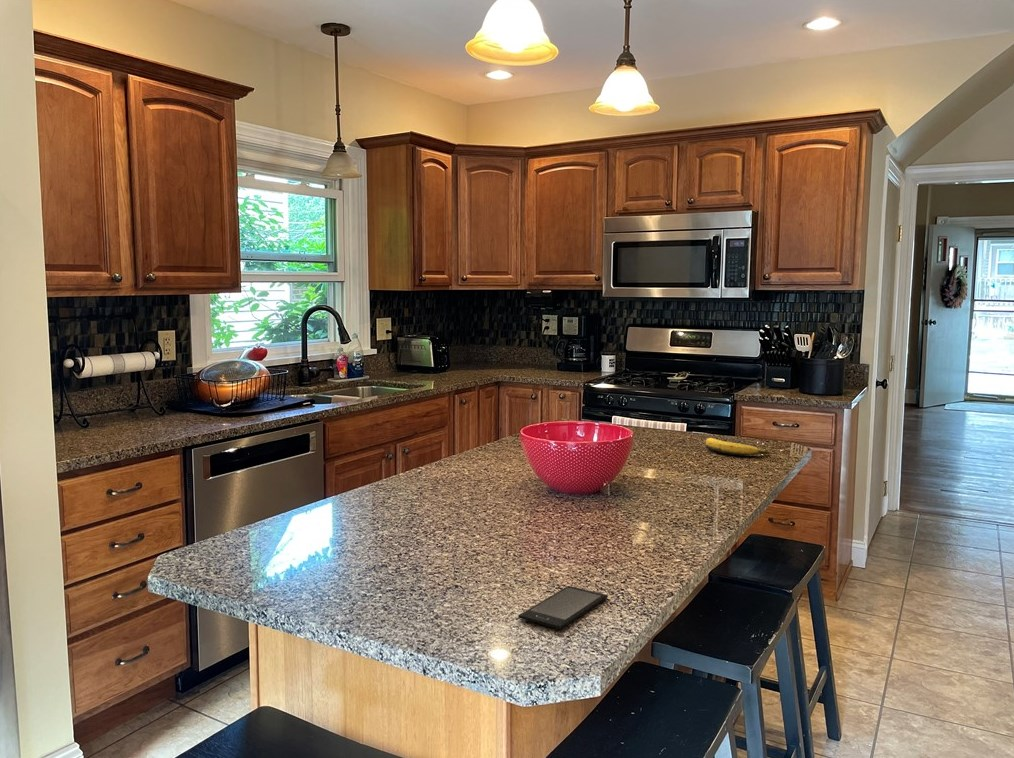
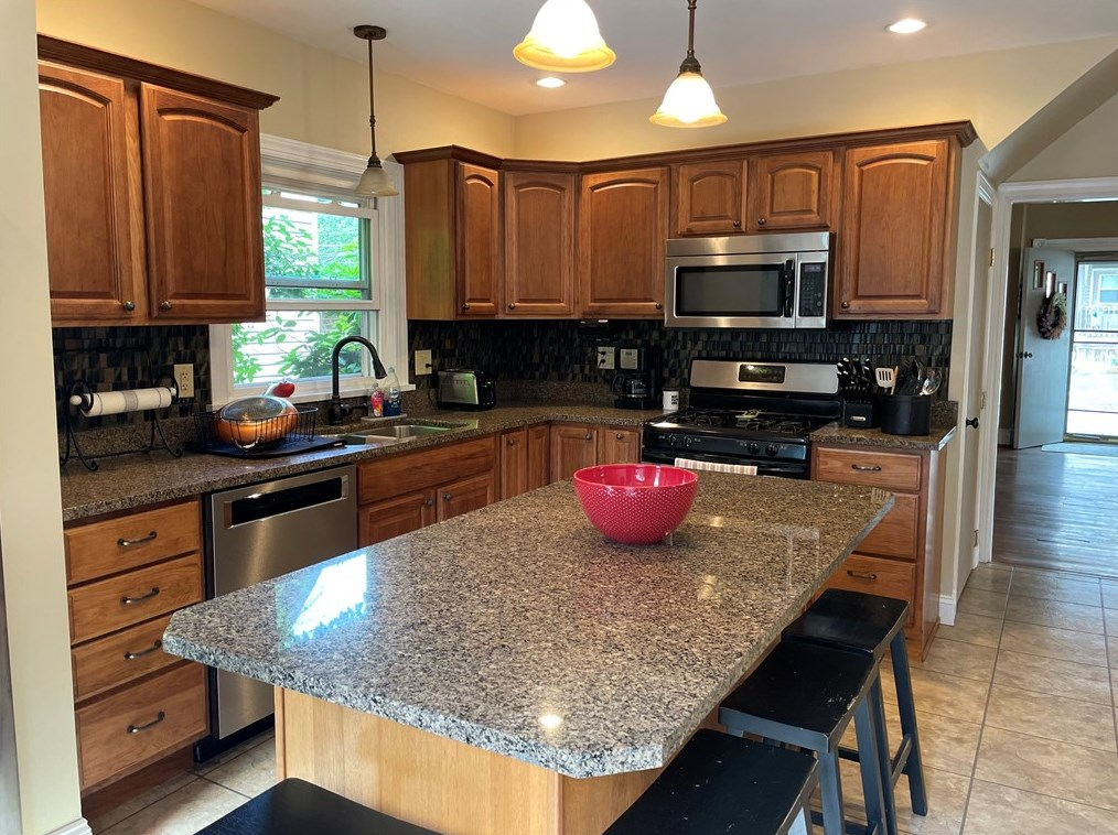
- smartphone [517,585,609,630]
- banana [705,437,772,457]
